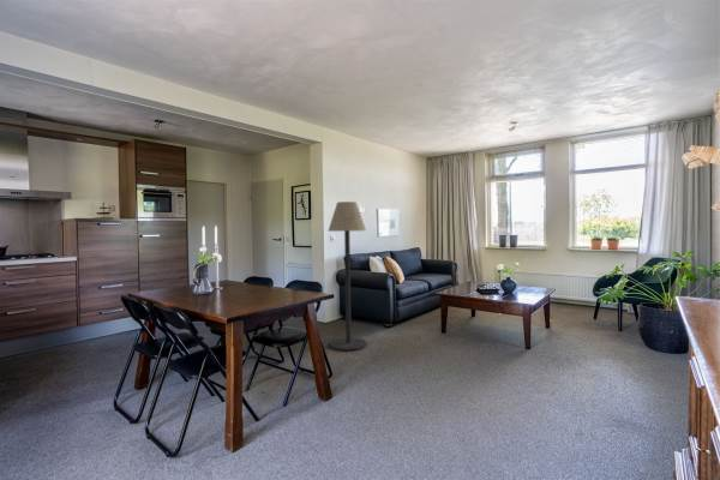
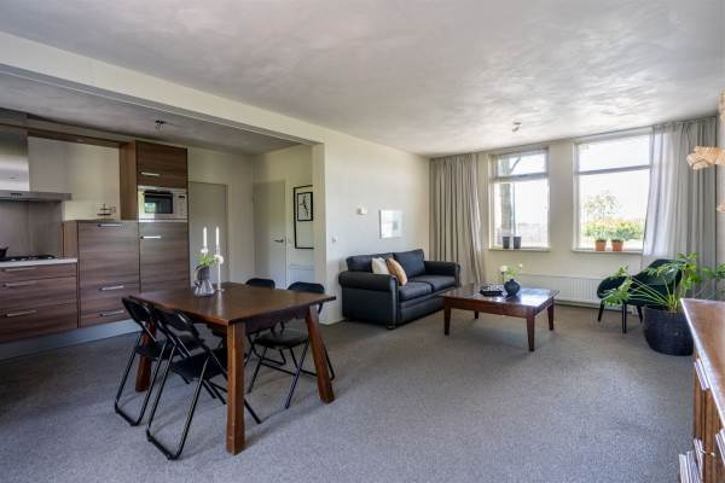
- floor lamp [326,200,368,352]
